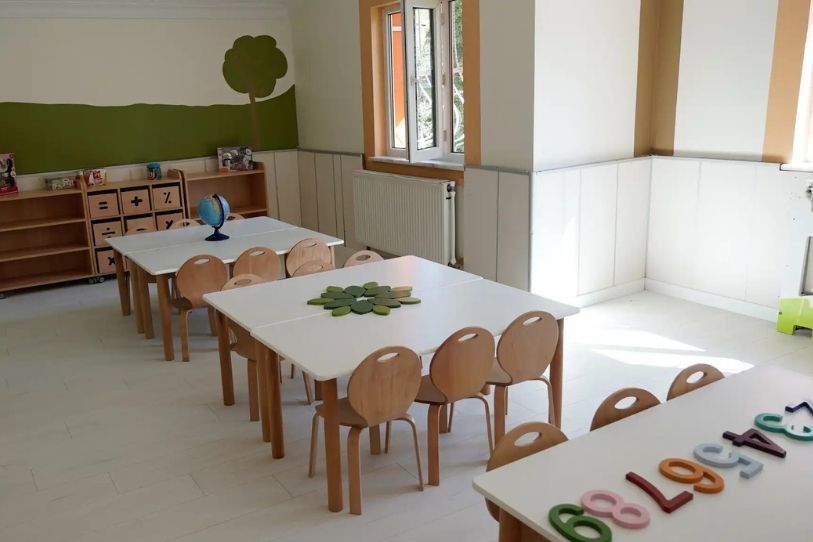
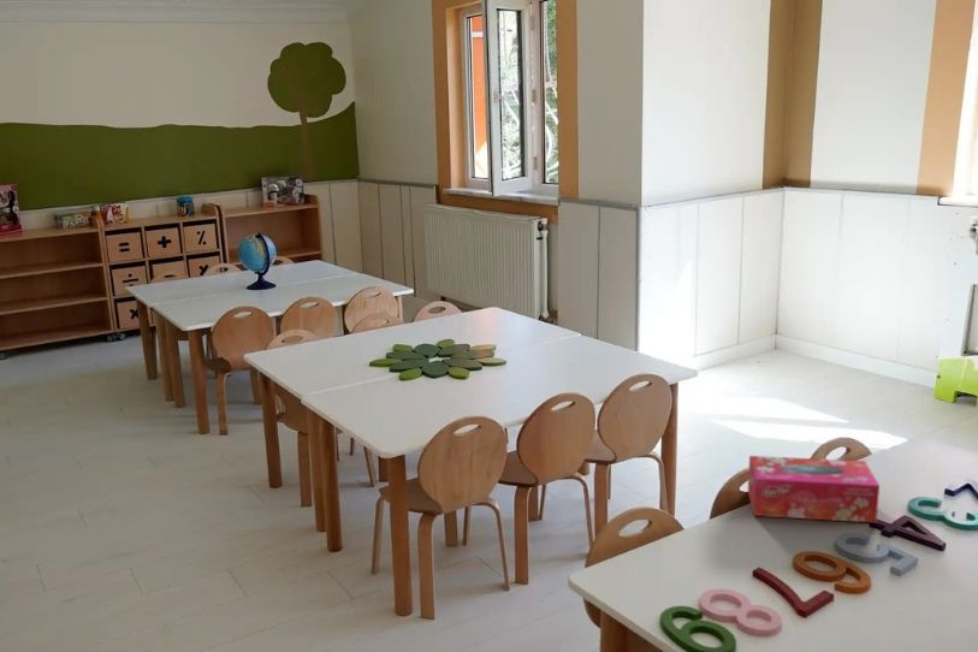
+ tissue box [747,455,881,524]
